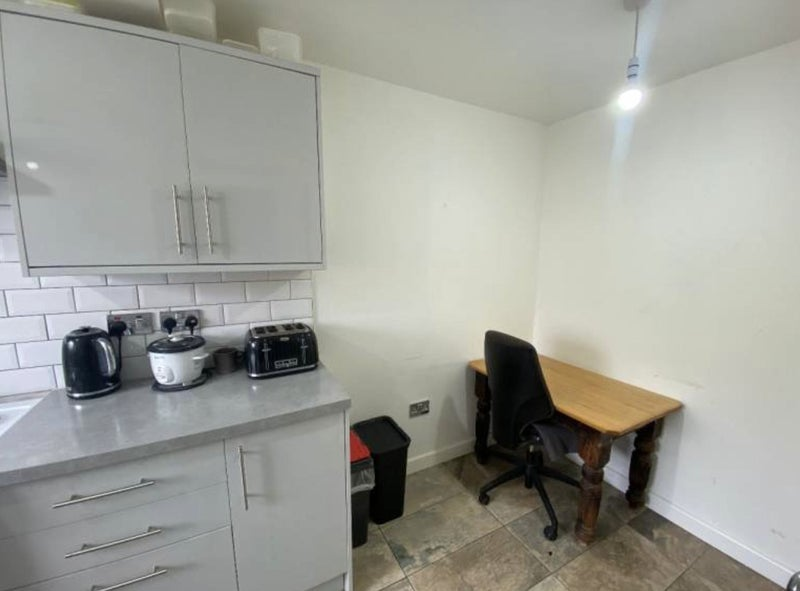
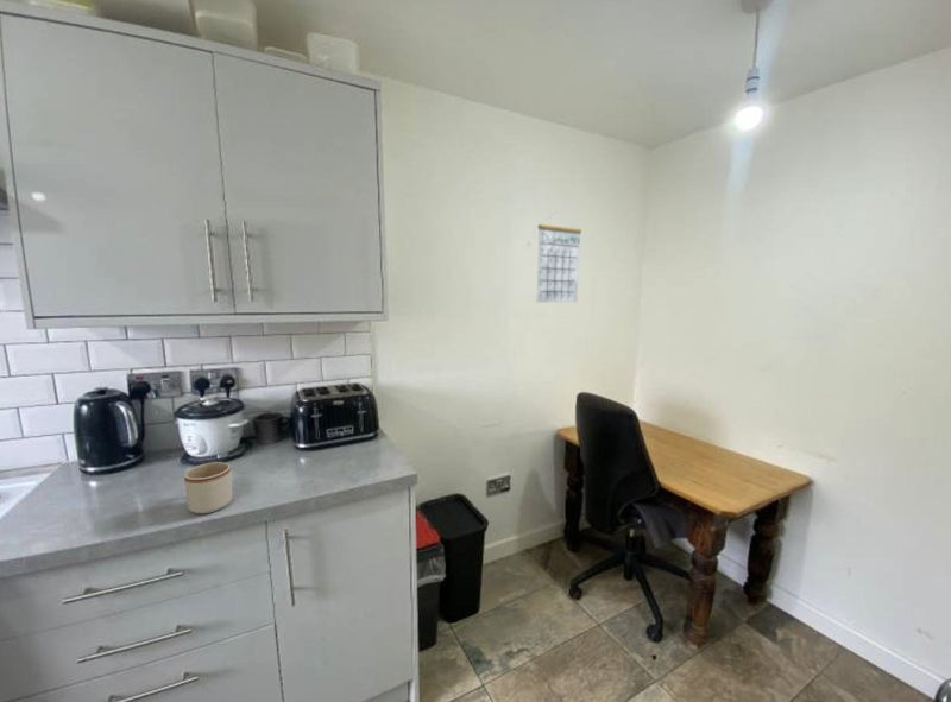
+ calendar [536,211,582,304]
+ mug [183,461,233,514]
